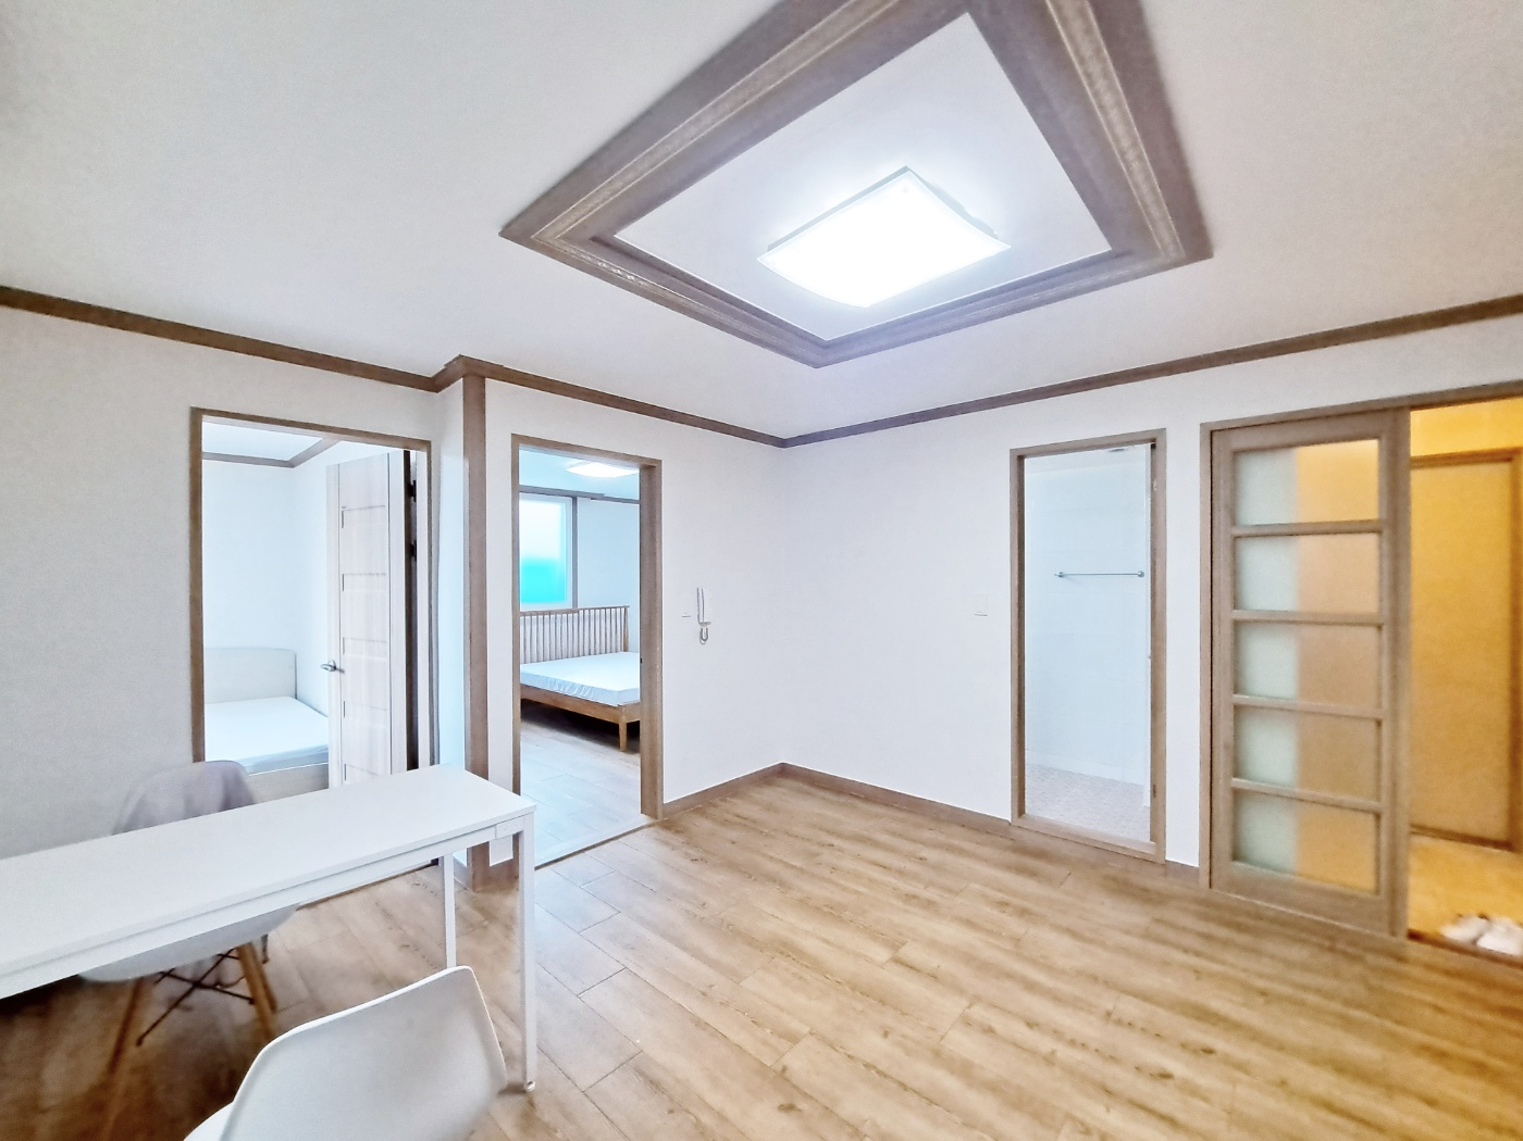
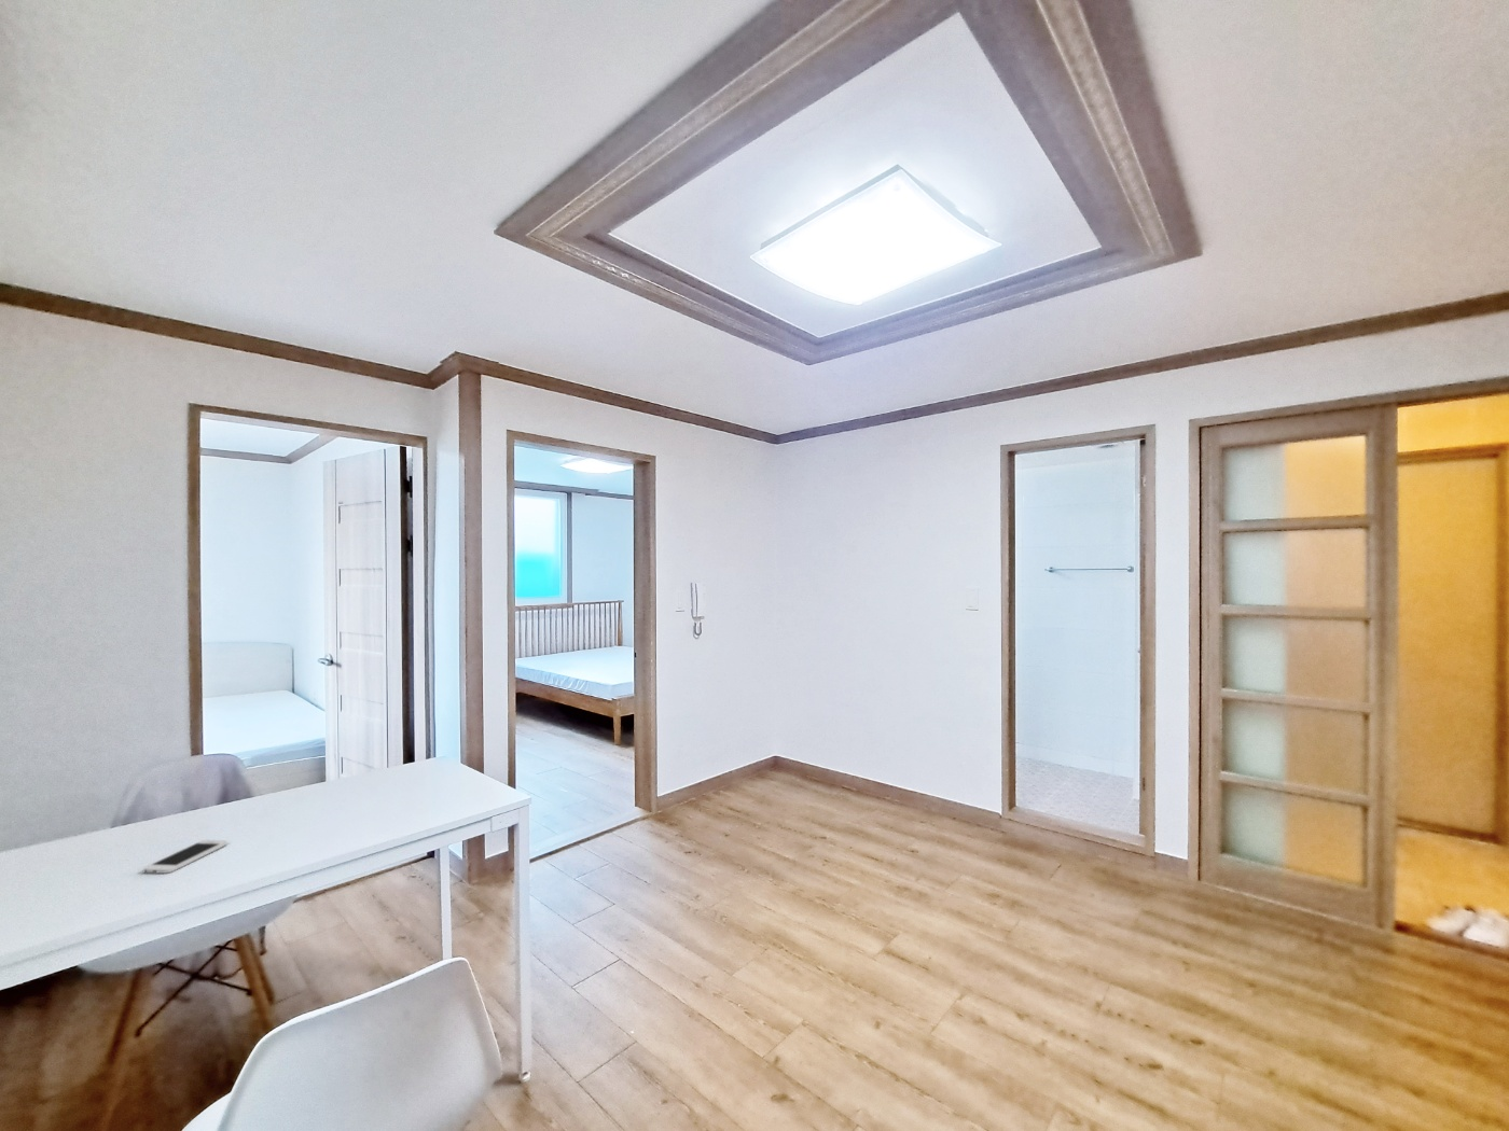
+ smartphone [143,839,228,874]
